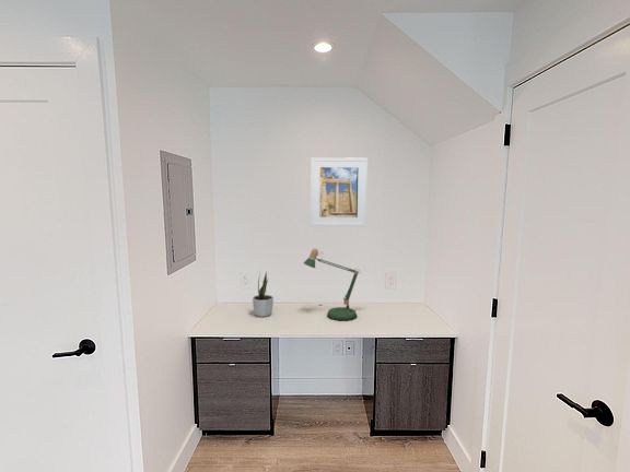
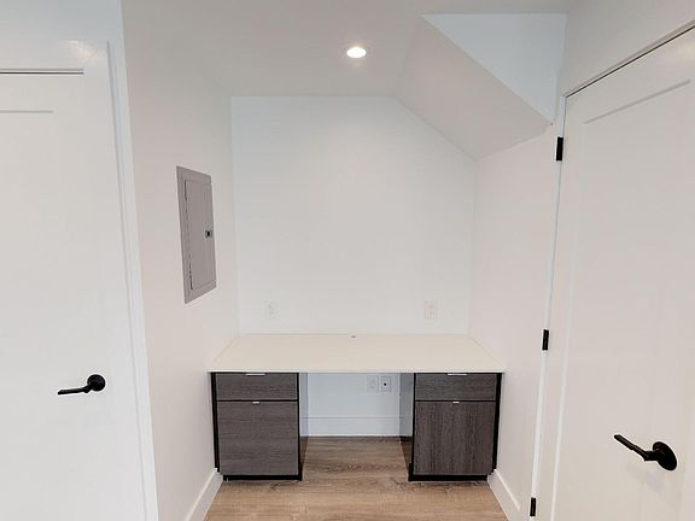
- potted plant [252,269,275,318]
- desk lamp [303,248,361,322]
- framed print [310,156,369,227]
